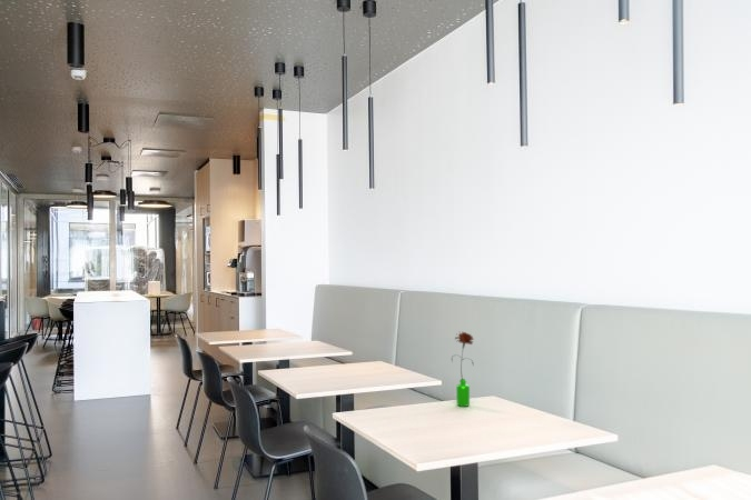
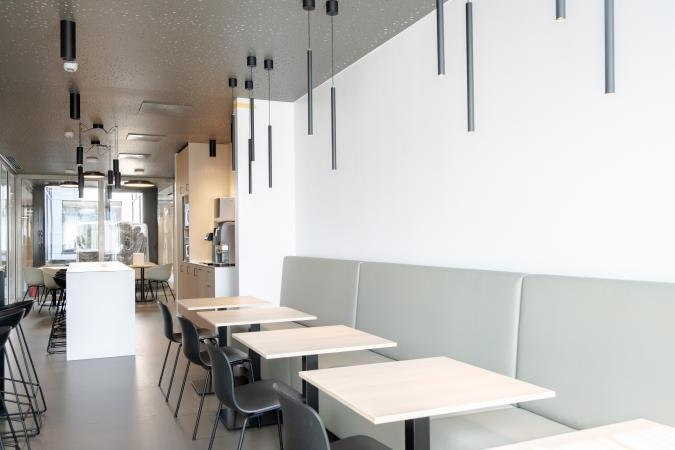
- flower [451,331,475,408]
